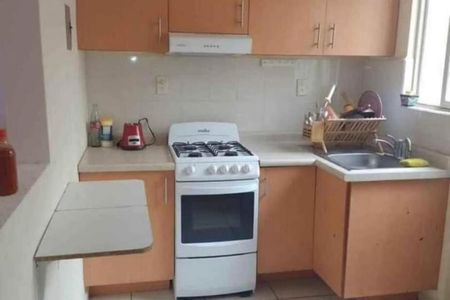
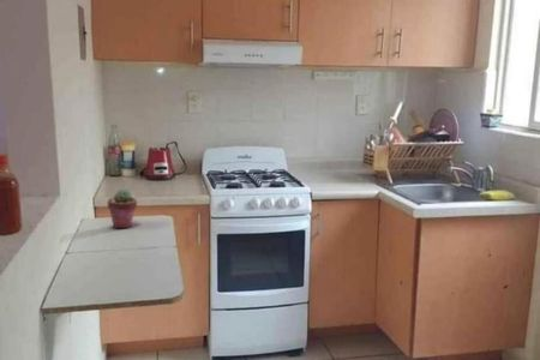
+ potted succulent [107,188,138,229]
